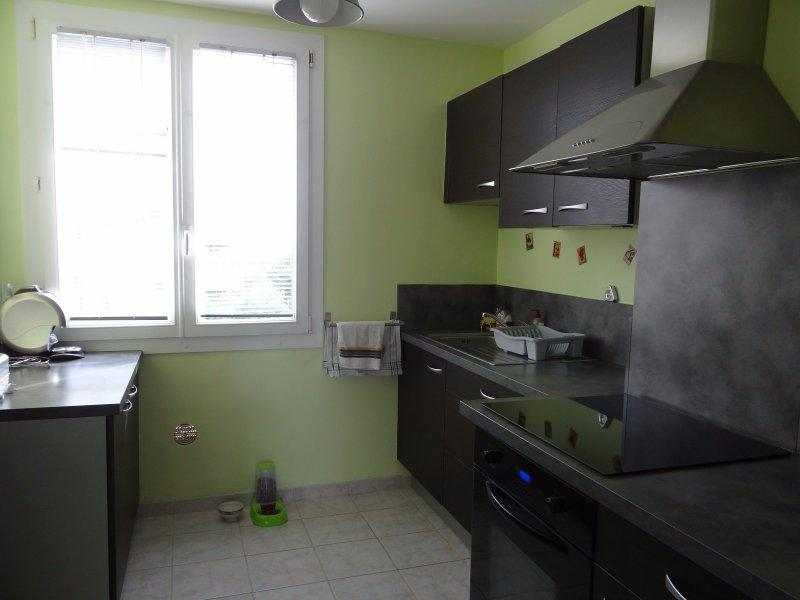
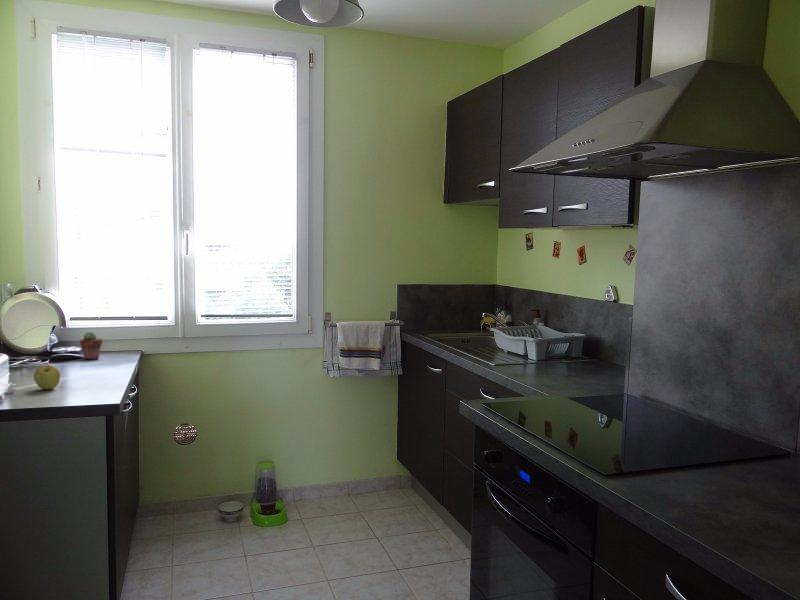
+ potted succulent [79,331,103,360]
+ apple [33,365,61,391]
